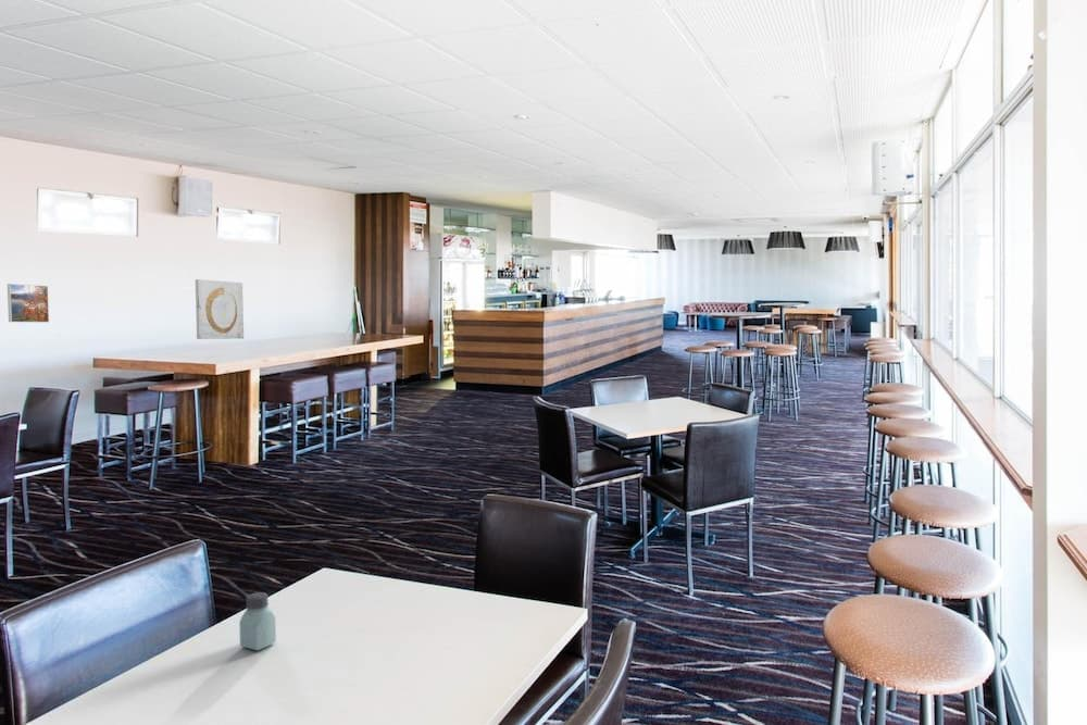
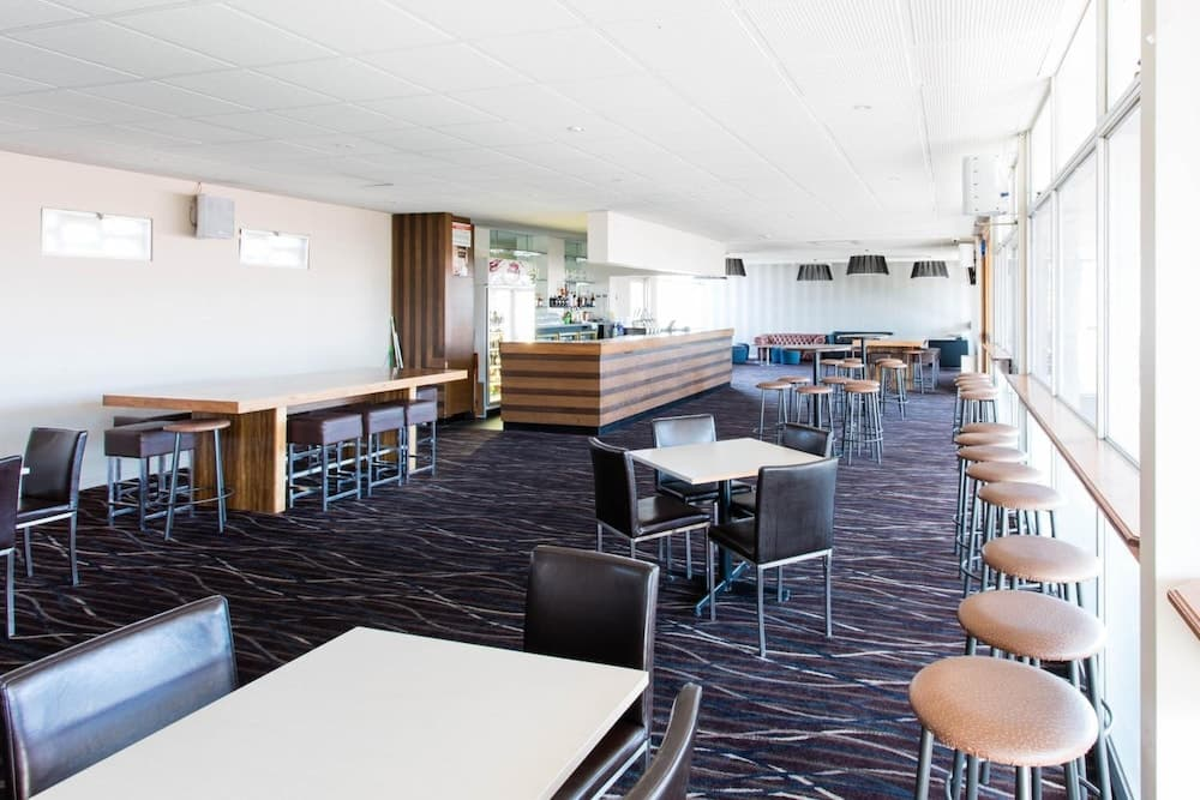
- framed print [7,283,50,324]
- saltshaker [238,591,277,651]
- wall art [195,278,245,340]
